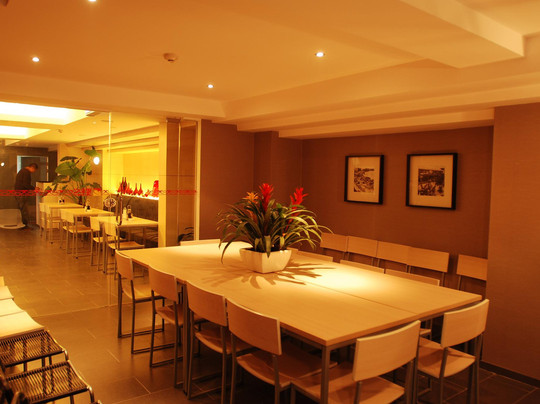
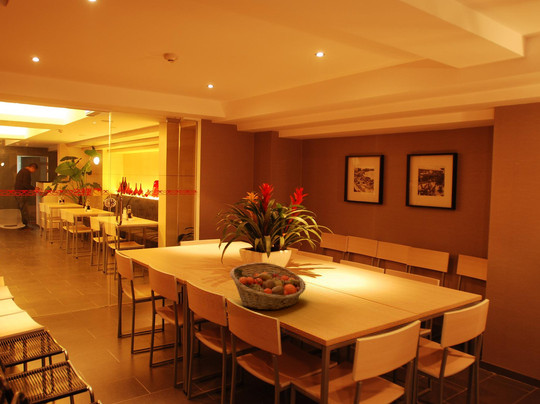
+ fruit basket [229,262,307,311]
